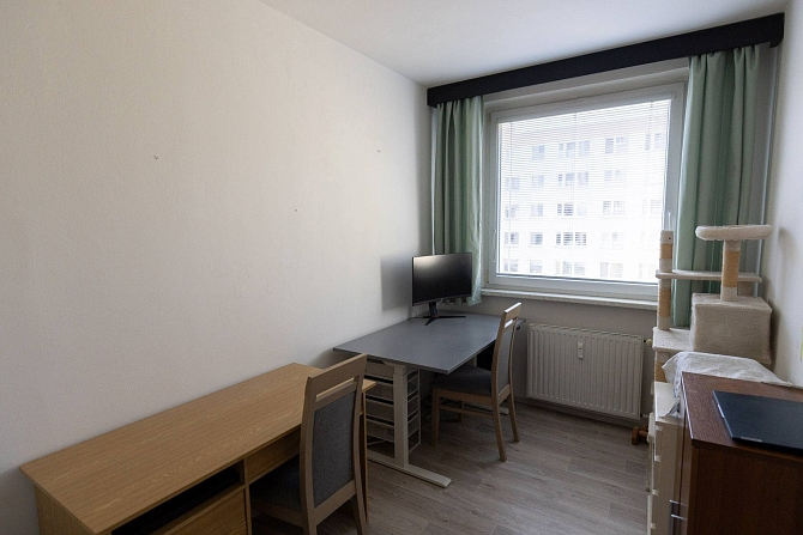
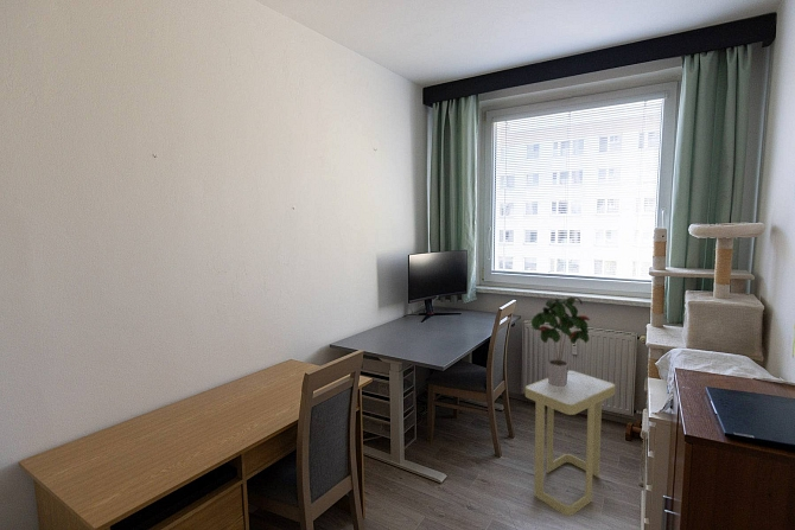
+ potted plant [530,296,591,387]
+ side table [524,369,617,517]
